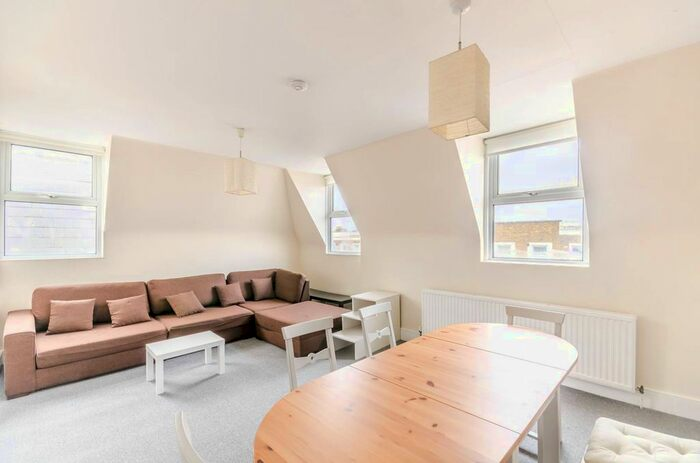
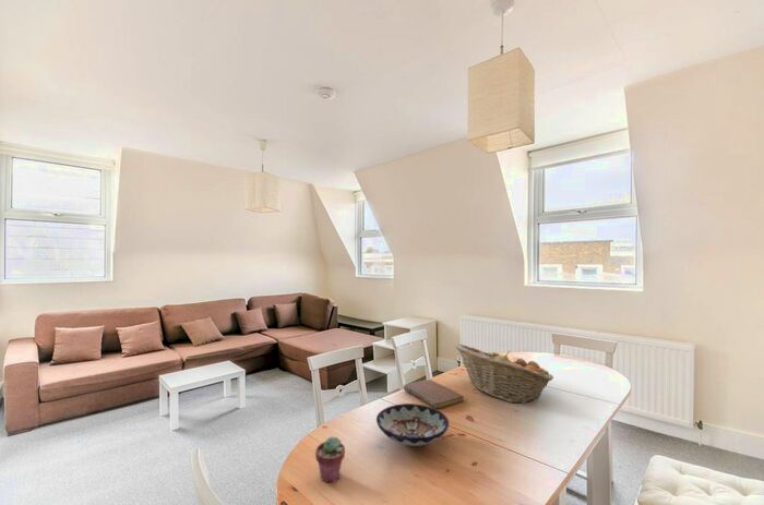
+ bowl [375,402,450,447]
+ potted succulent [314,436,346,483]
+ fruit basket [454,342,556,404]
+ notebook [403,378,465,410]
